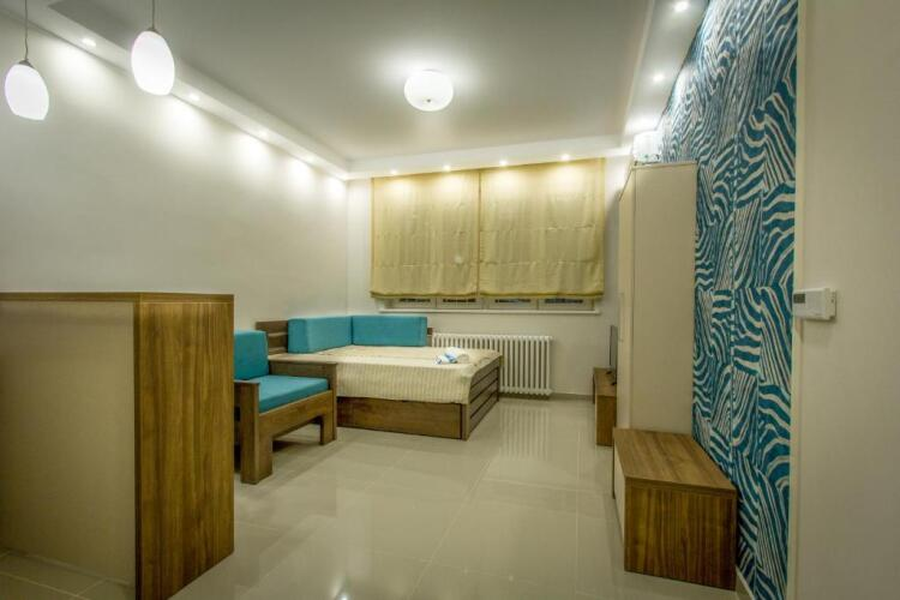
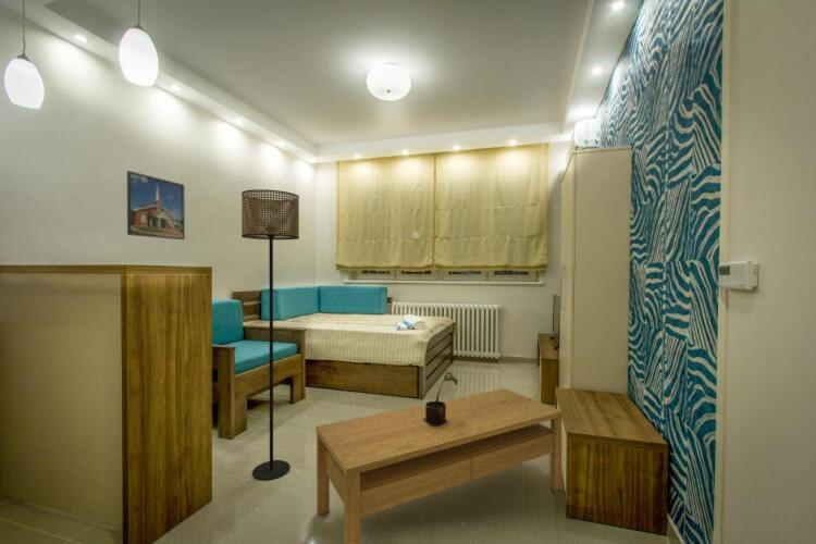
+ floor lamp [240,188,300,481]
+ coffee table [316,387,564,544]
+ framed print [126,170,186,240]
+ potted plant [423,371,459,428]
